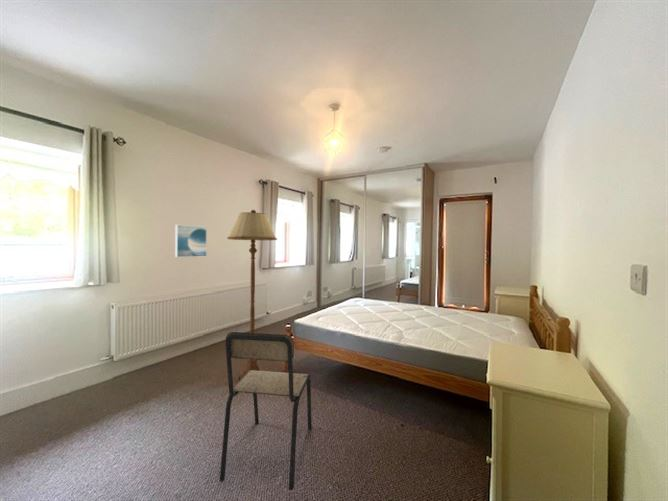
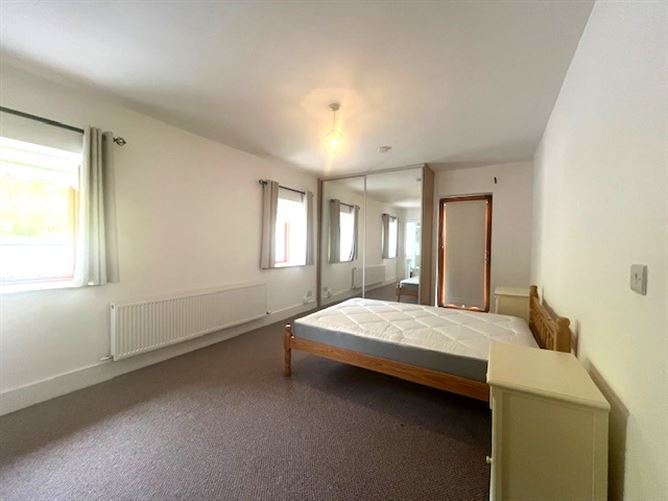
- floor lamp [226,209,278,380]
- chair [219,331,313,491]
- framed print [174,224,208,258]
